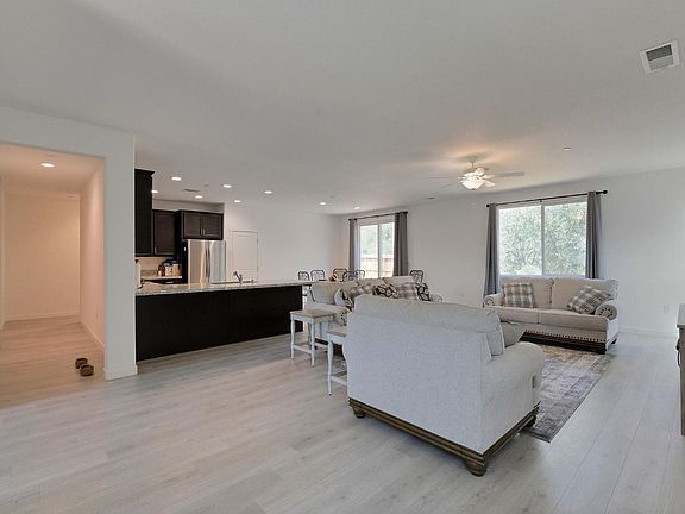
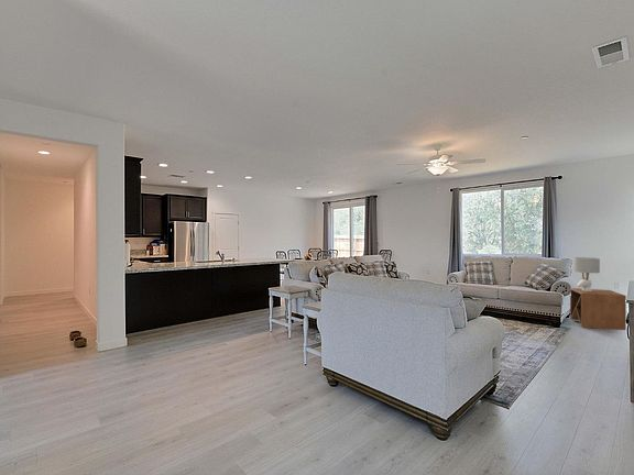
+ side table [569,287,627,331]
+ lamp [573,256,601,291]
